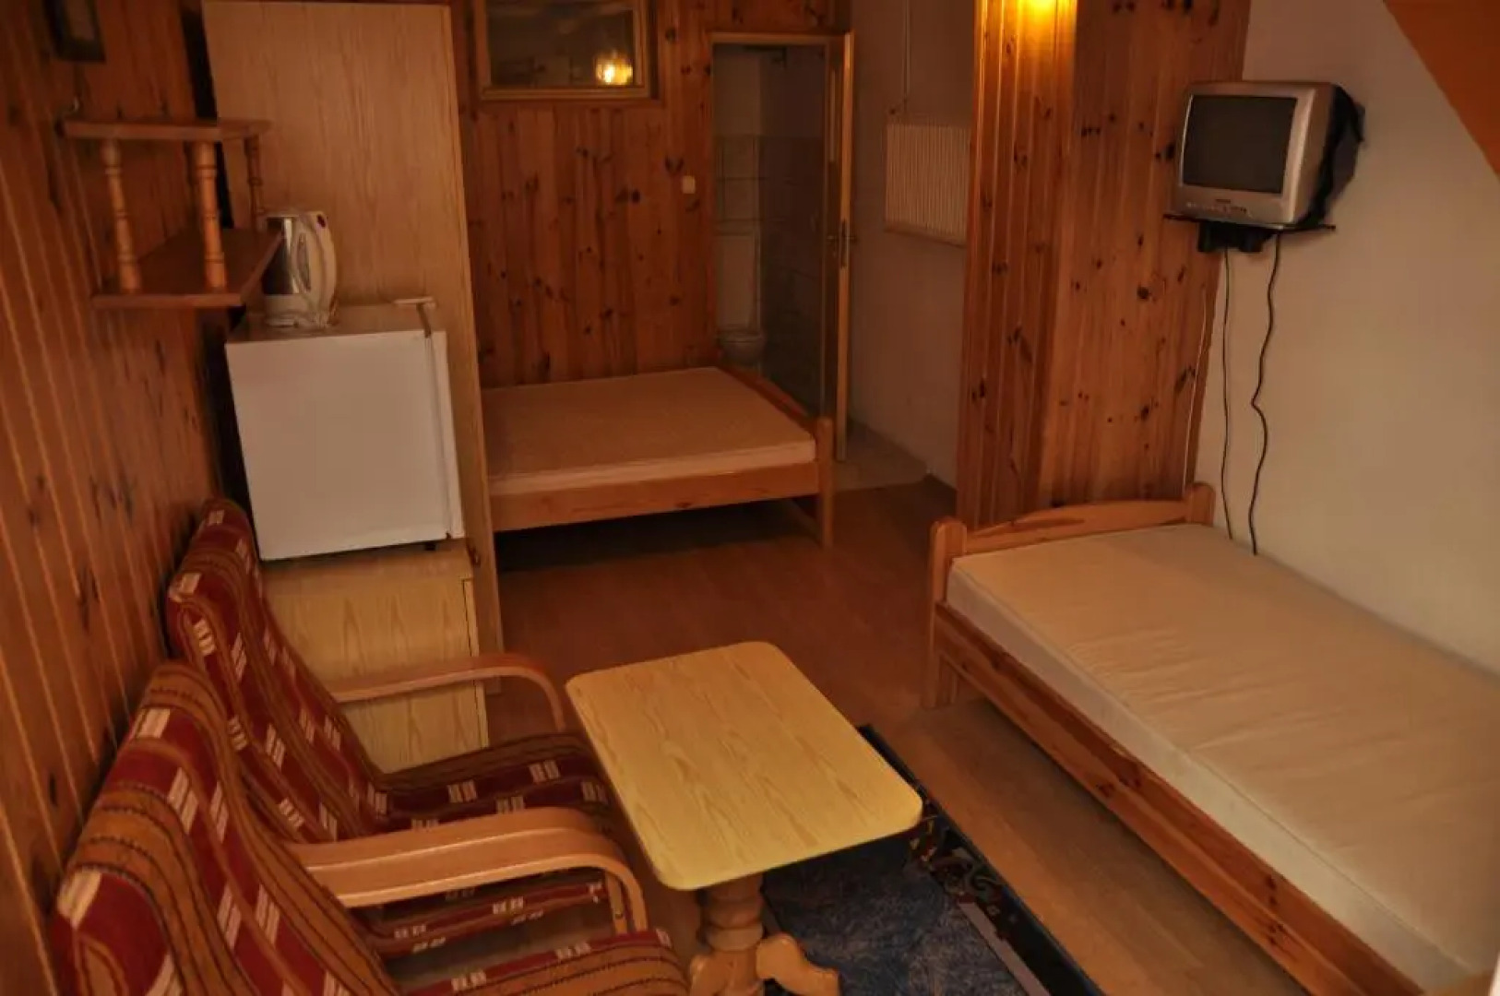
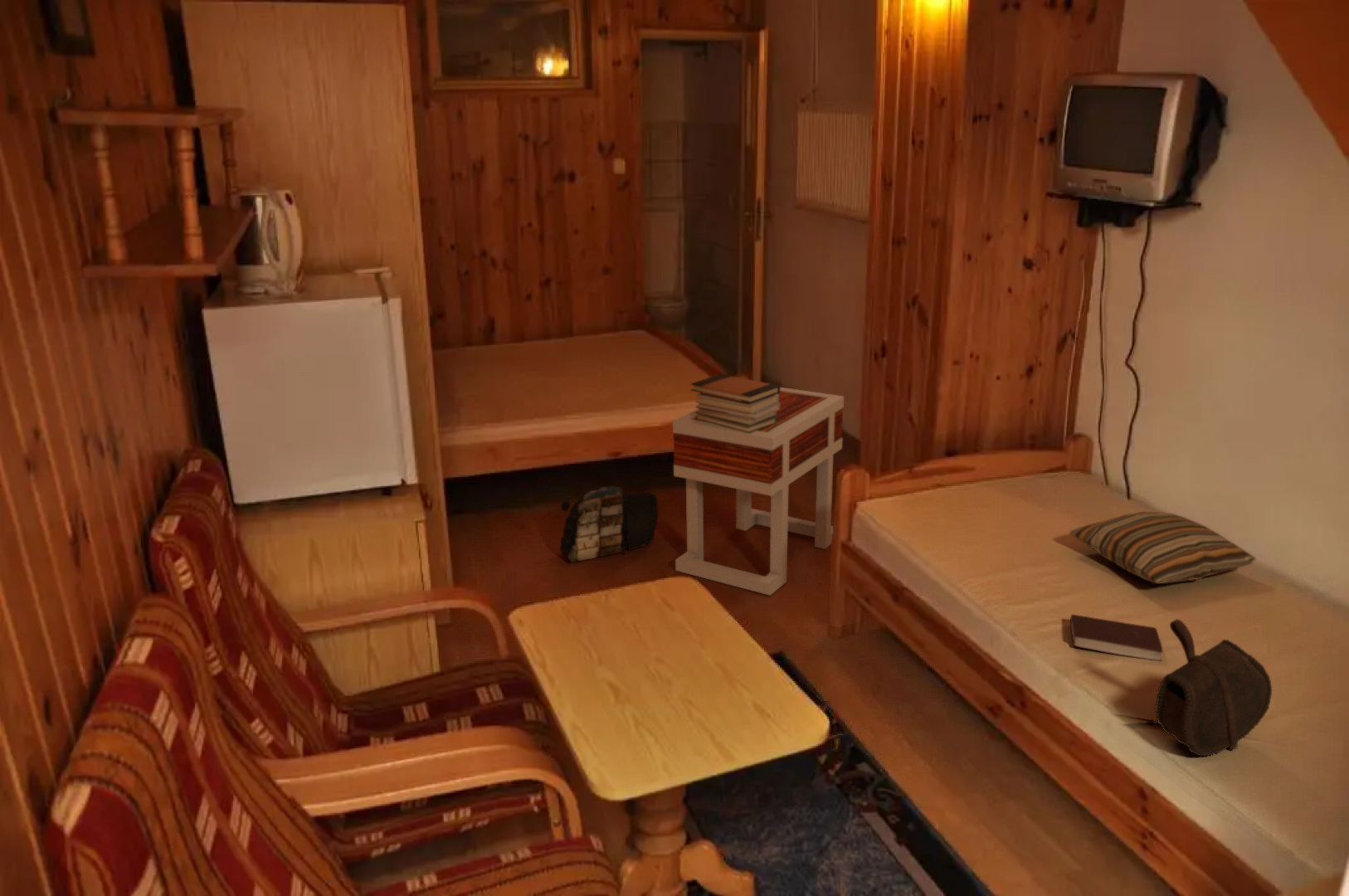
+ book [1069,613,1163,662]
+ pillow [1069,511,1257,585]
+ shoulder bag [1154,619,1273,757]
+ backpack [558,485,660,563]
+ side table [672,387,845,597]
+ book stack [689,373,782,433]
